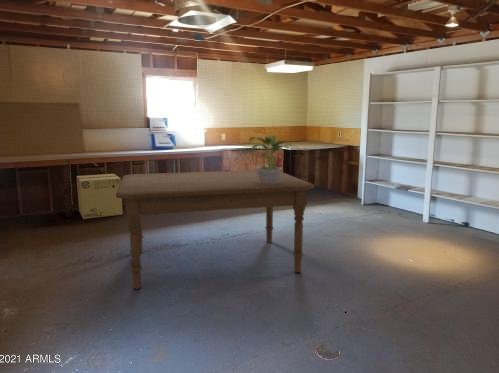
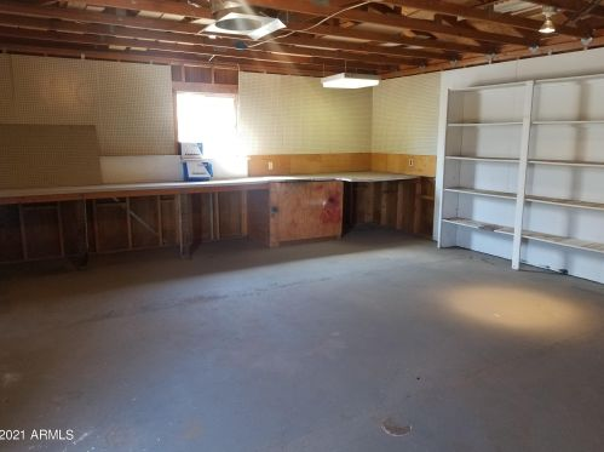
- cardboard box [76,173,124,220]
- potted plant [240,134,300,184]
- dining table [116,169,316,290]
